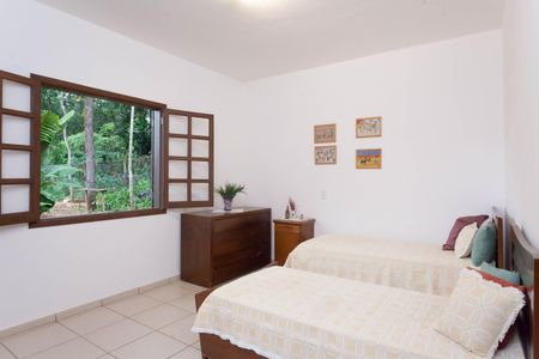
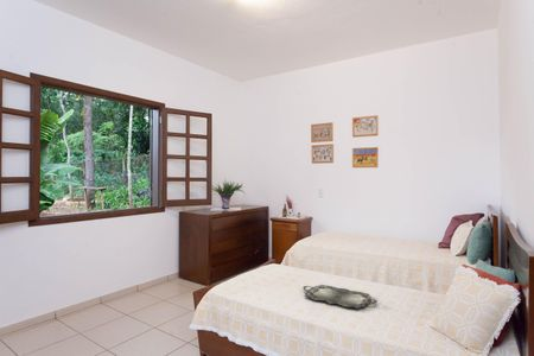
+ serving tray [301,284,379,310]
